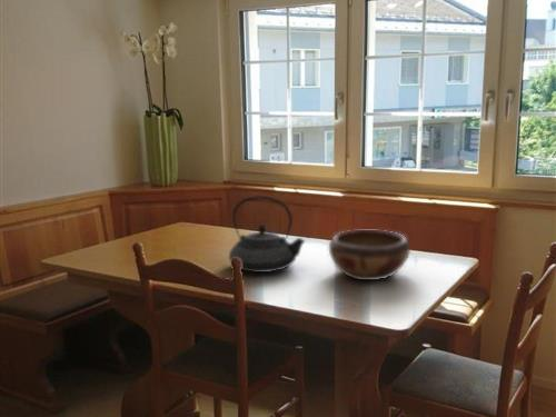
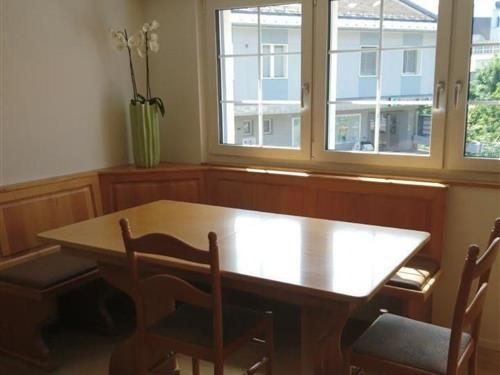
- teapot [228,195,306,274]
- decorative bowl [328,229,411,281]
